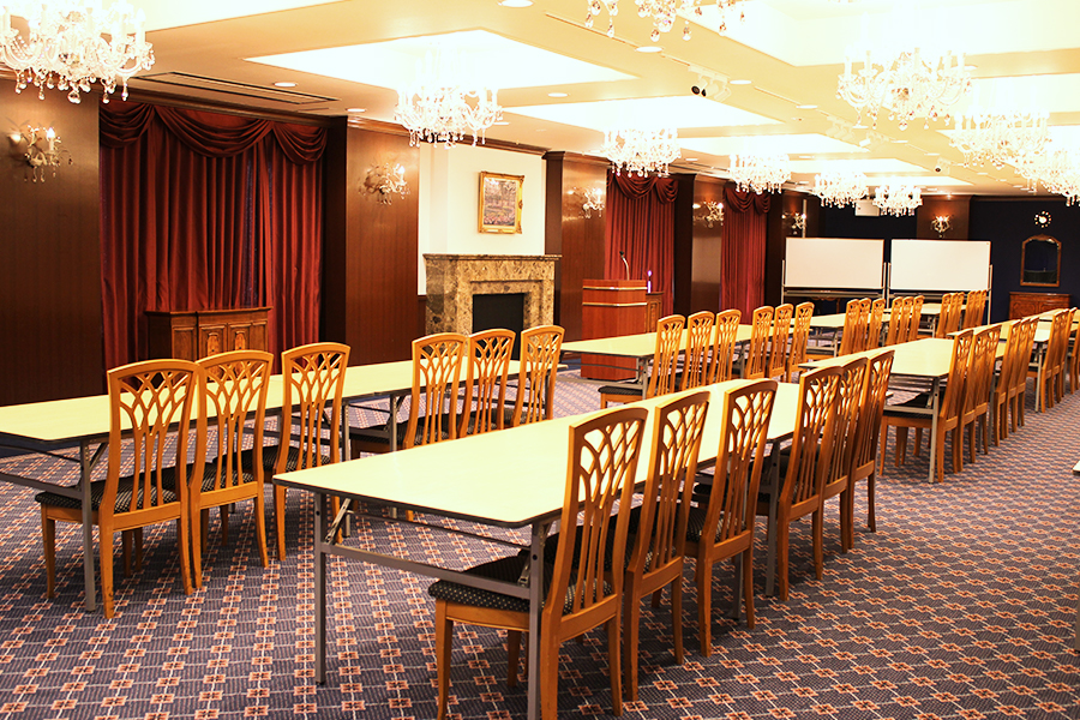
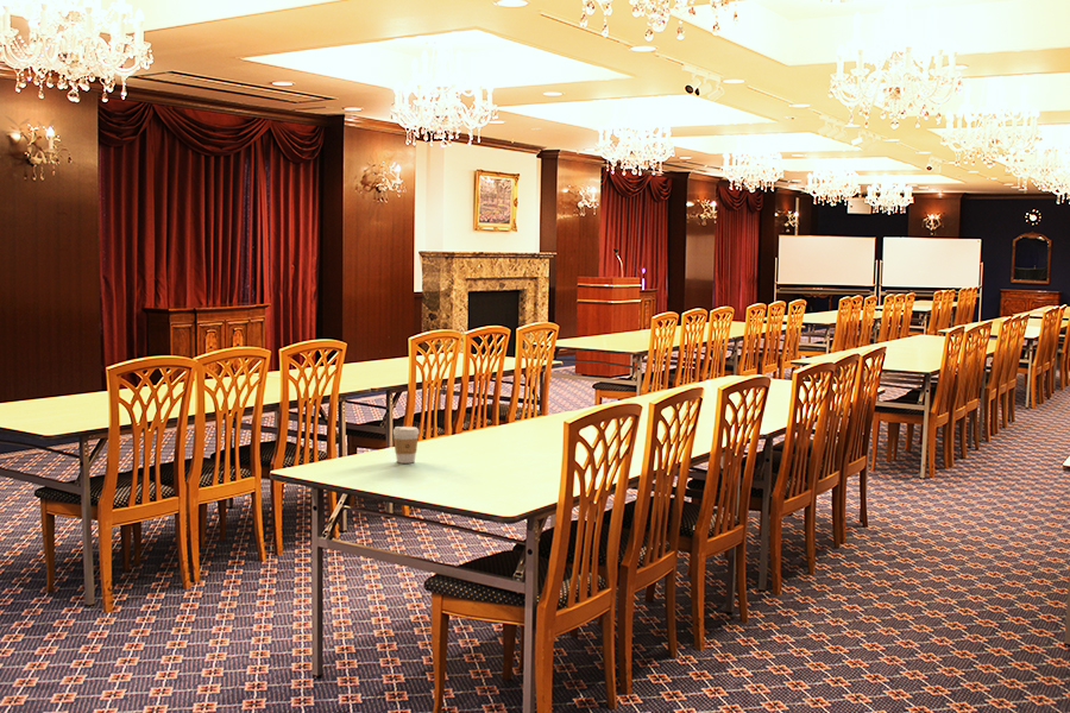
+ coffee cup [392,425,420,465]
